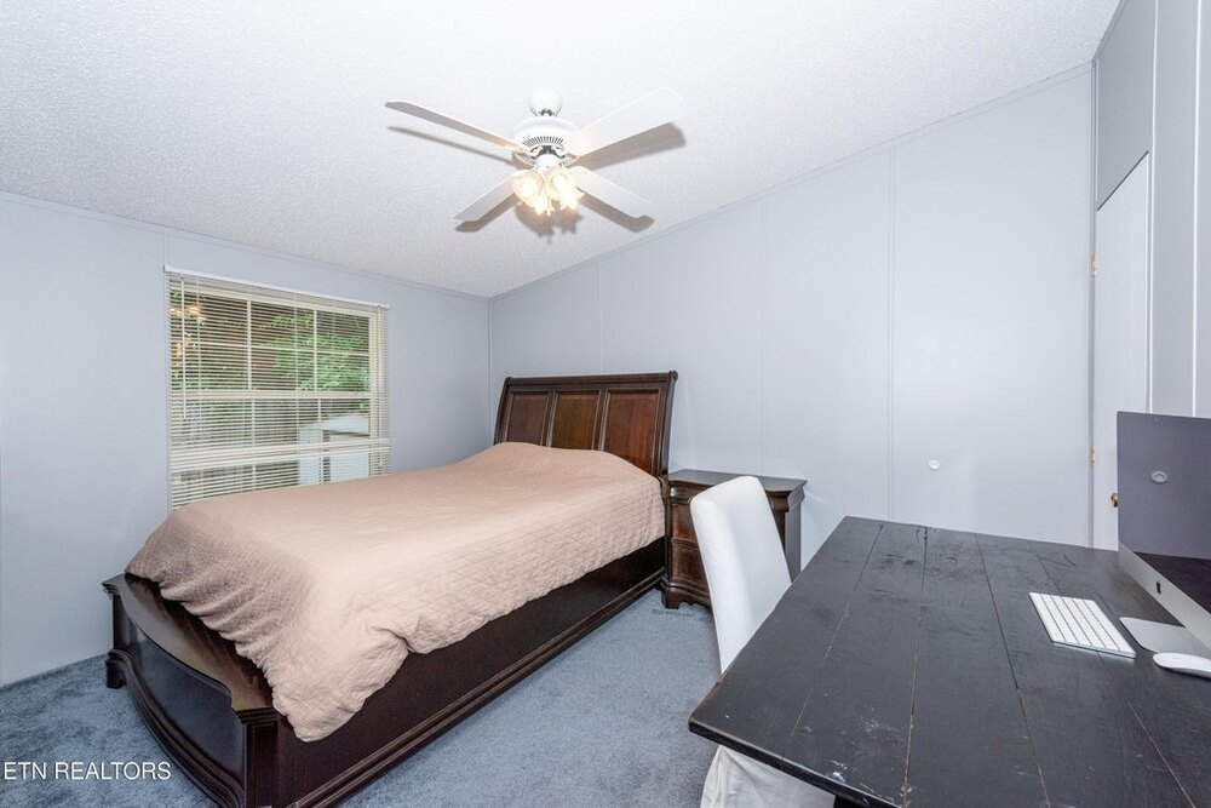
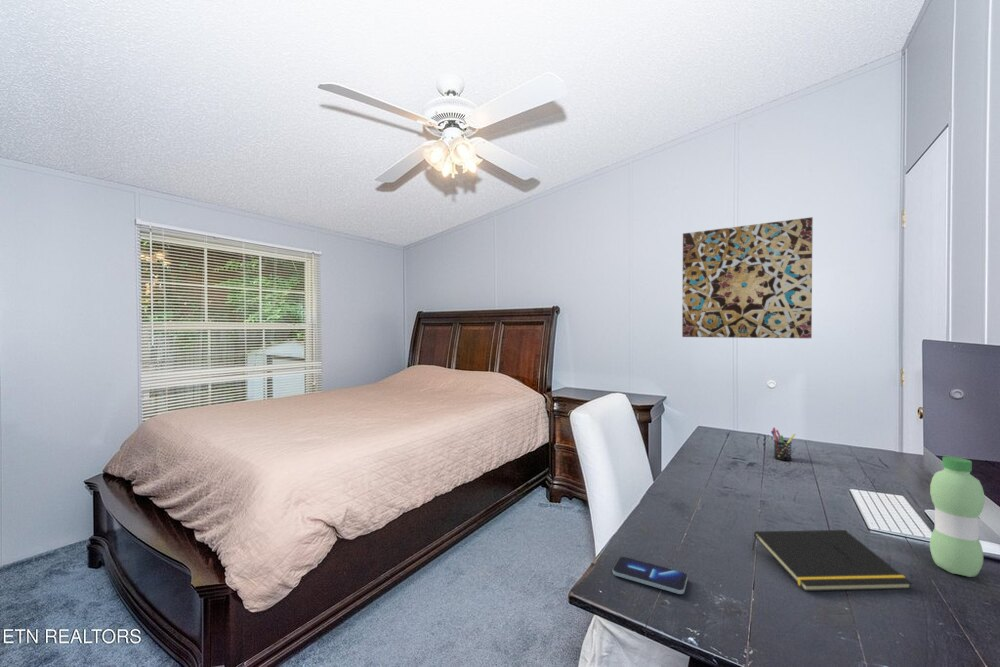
+ wall art [681,216,814,339]
+ smartphone [612,556,688,595]
+ water bottle [929,455,985,578]
+ notepad [751,529,913,592]
+ pen holder [770,427,796,462]
